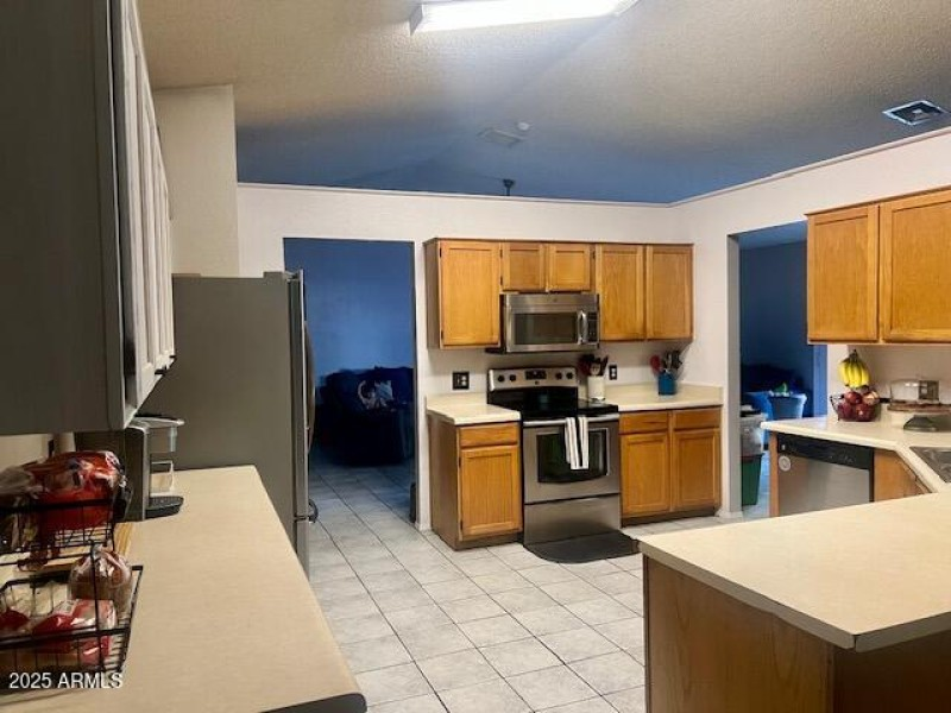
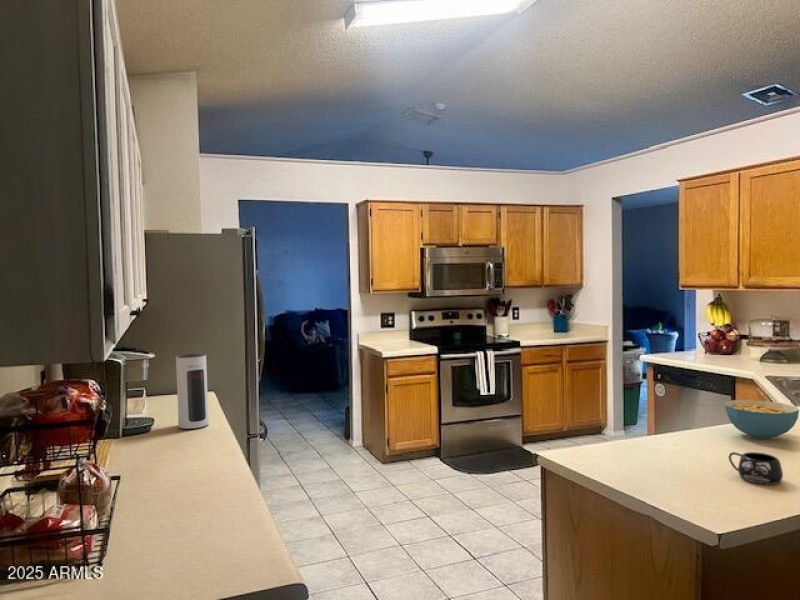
+ mug [728,451,784,485]
+ speaker [175,353,210,430]
+ cereal bowl [724,399,800,440]
